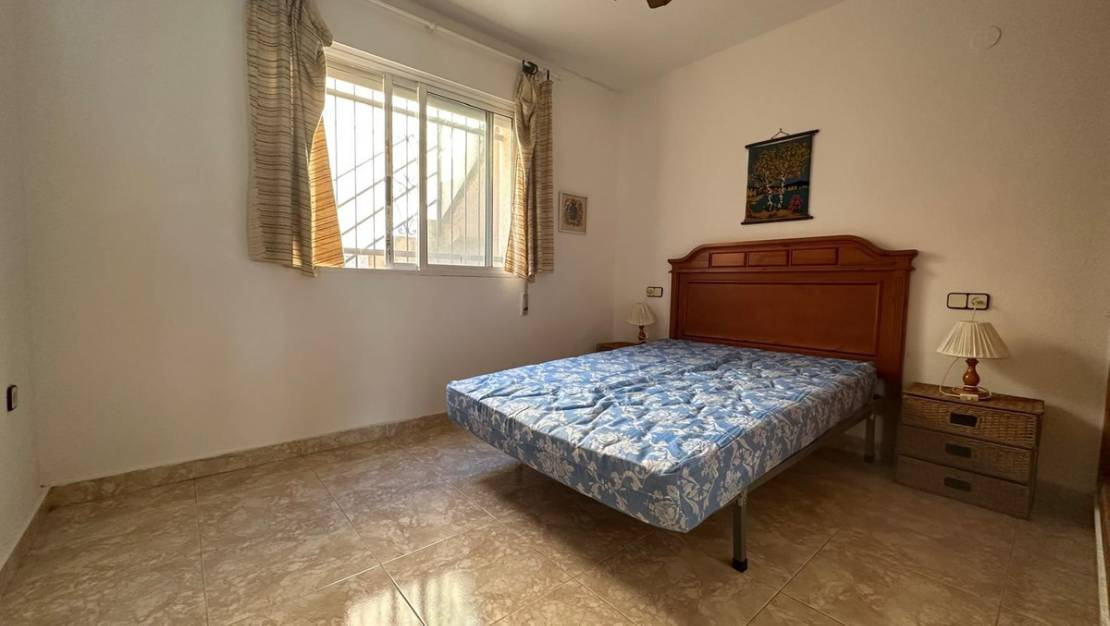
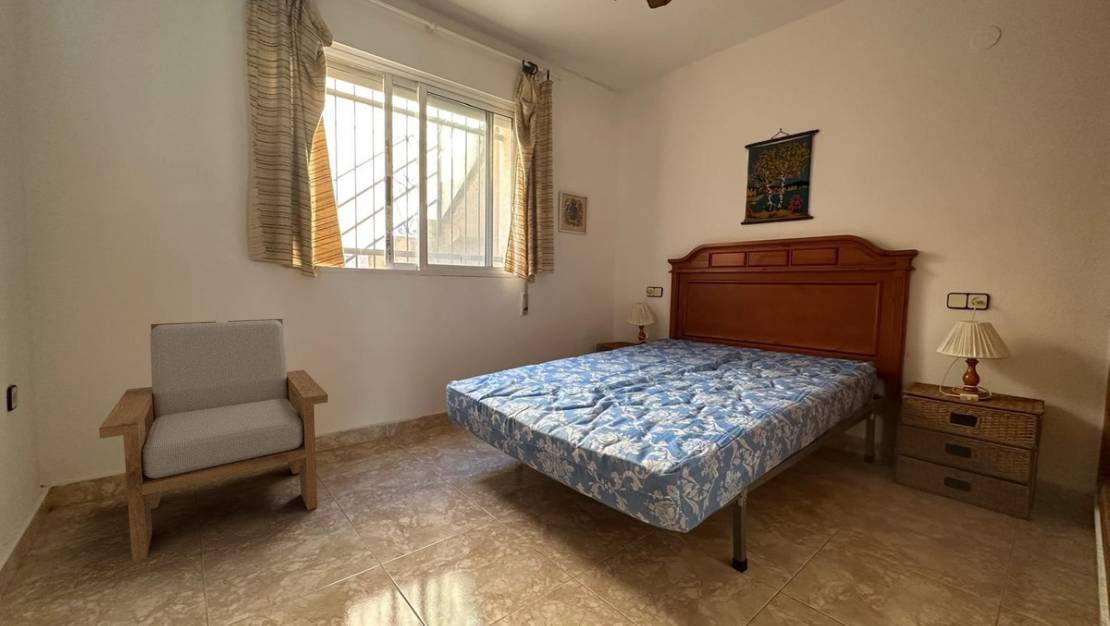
+ armchair [98,318,329,562]
